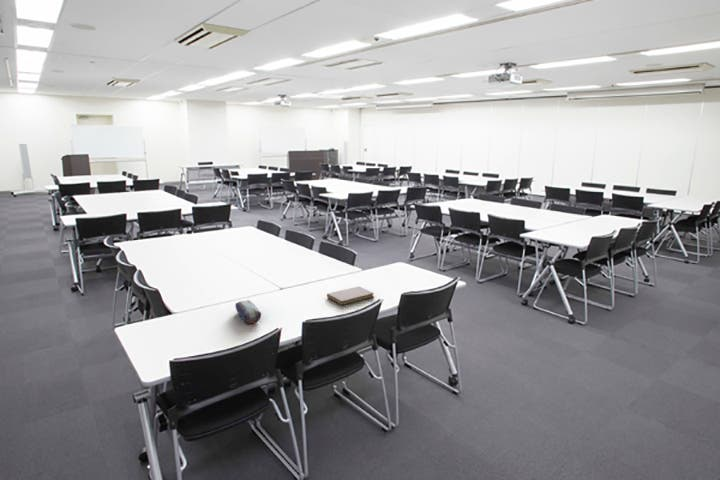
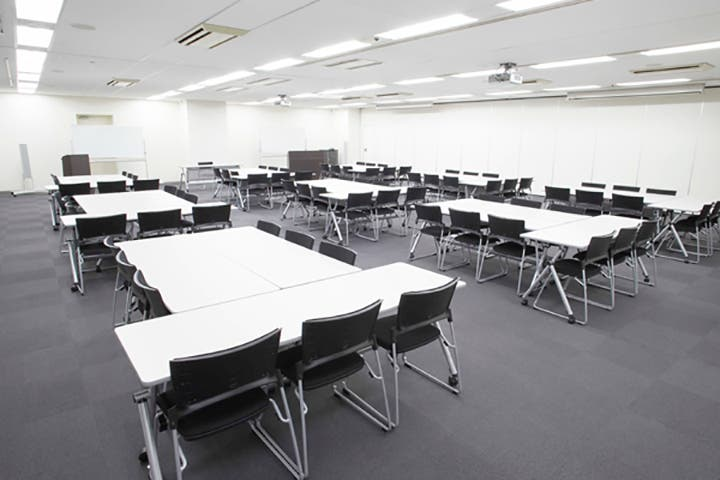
- pencil case [234,299,262,325]
- notebook [326,285,375,306]
